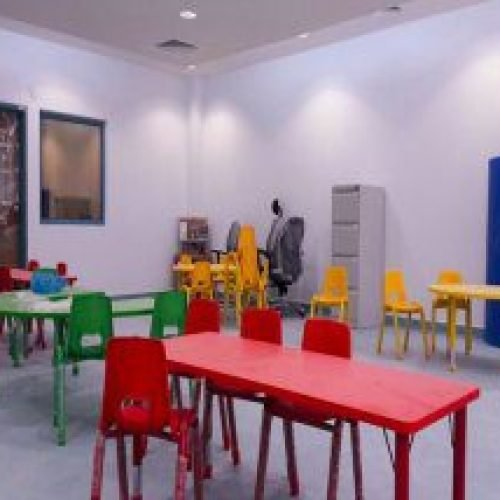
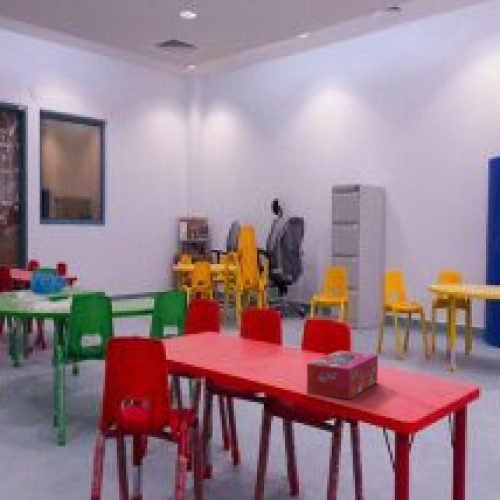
+ tissue box [306,349,379,400]
